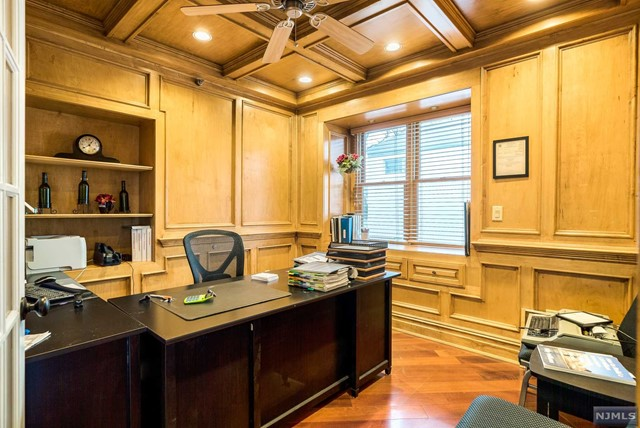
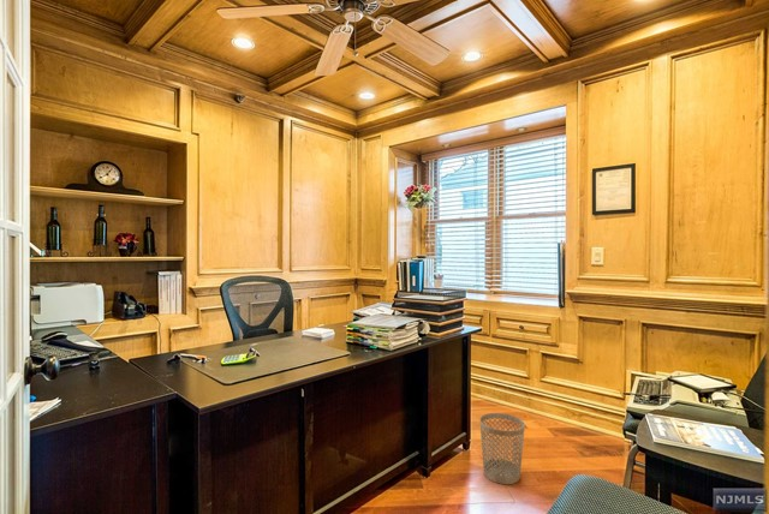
+ wastebasket [478,412,526,485]
